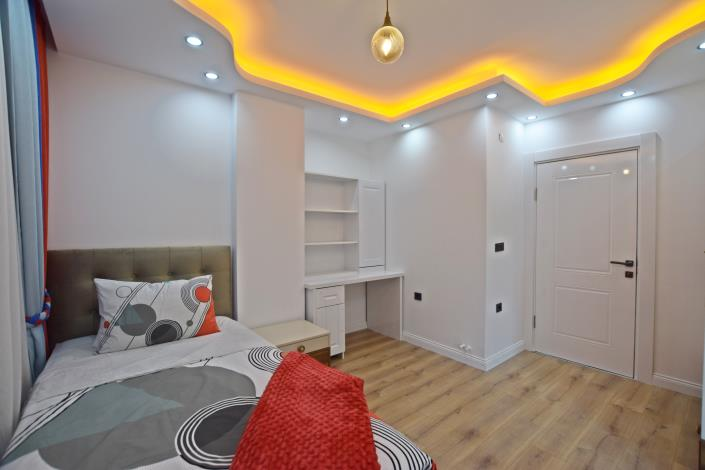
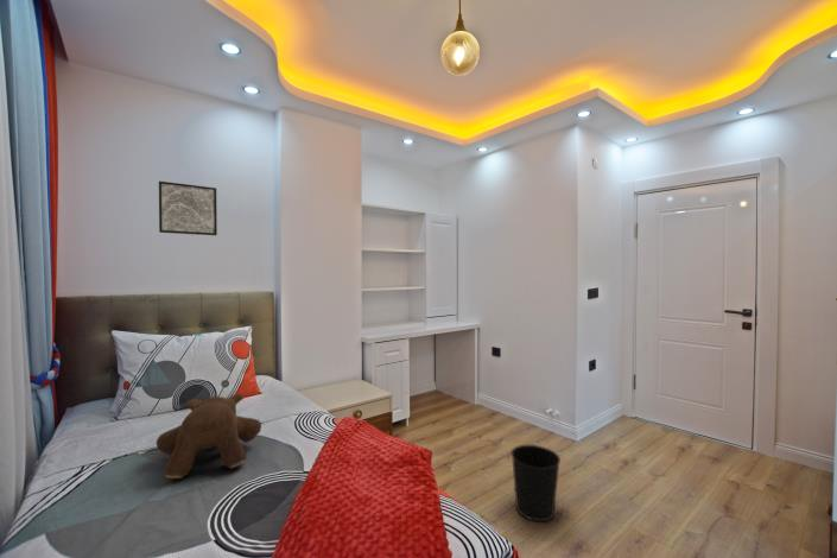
+ wall art [158,180,218,236]
+ wastebasket [509,444,562,522]
+ teddy bear [156,393,262,480]
